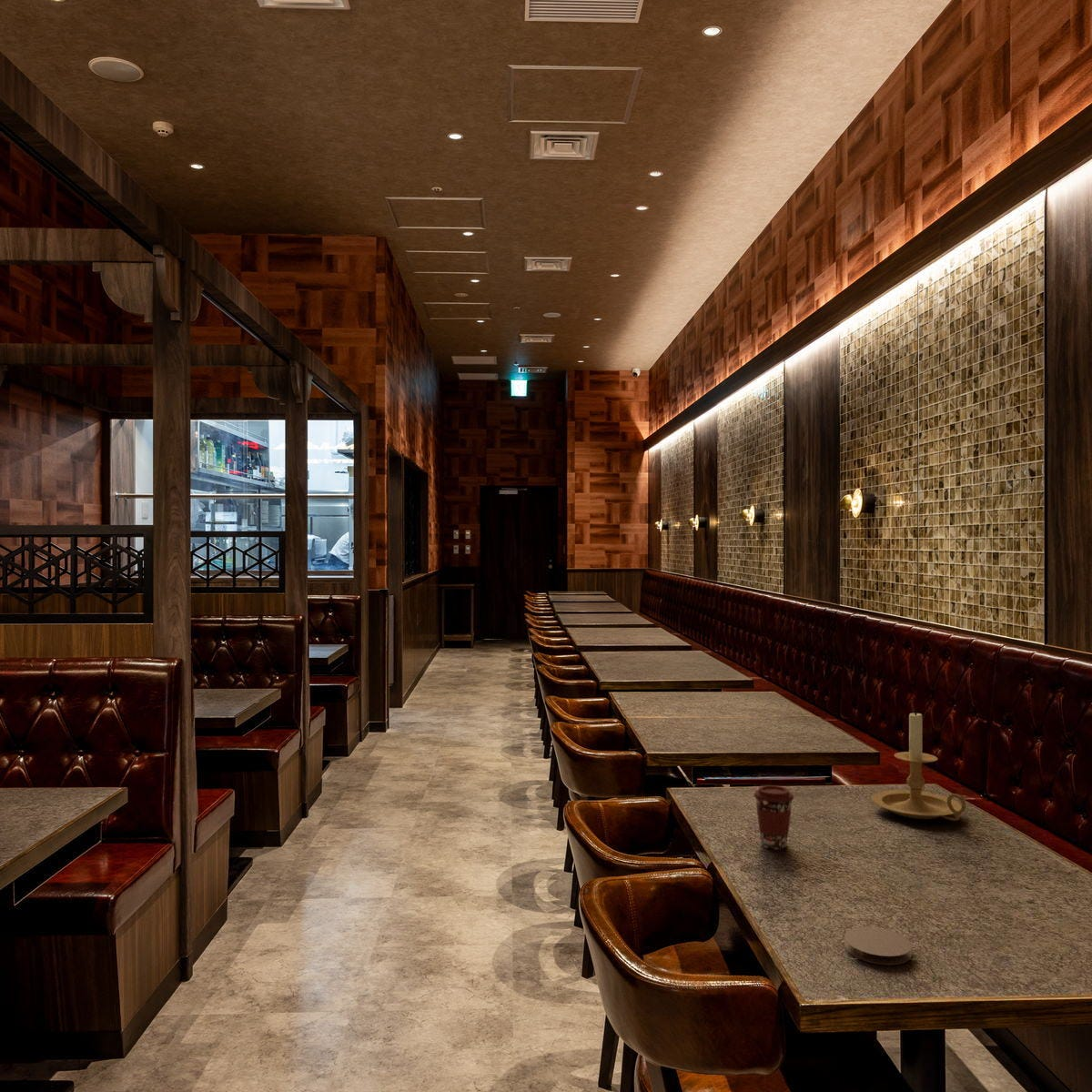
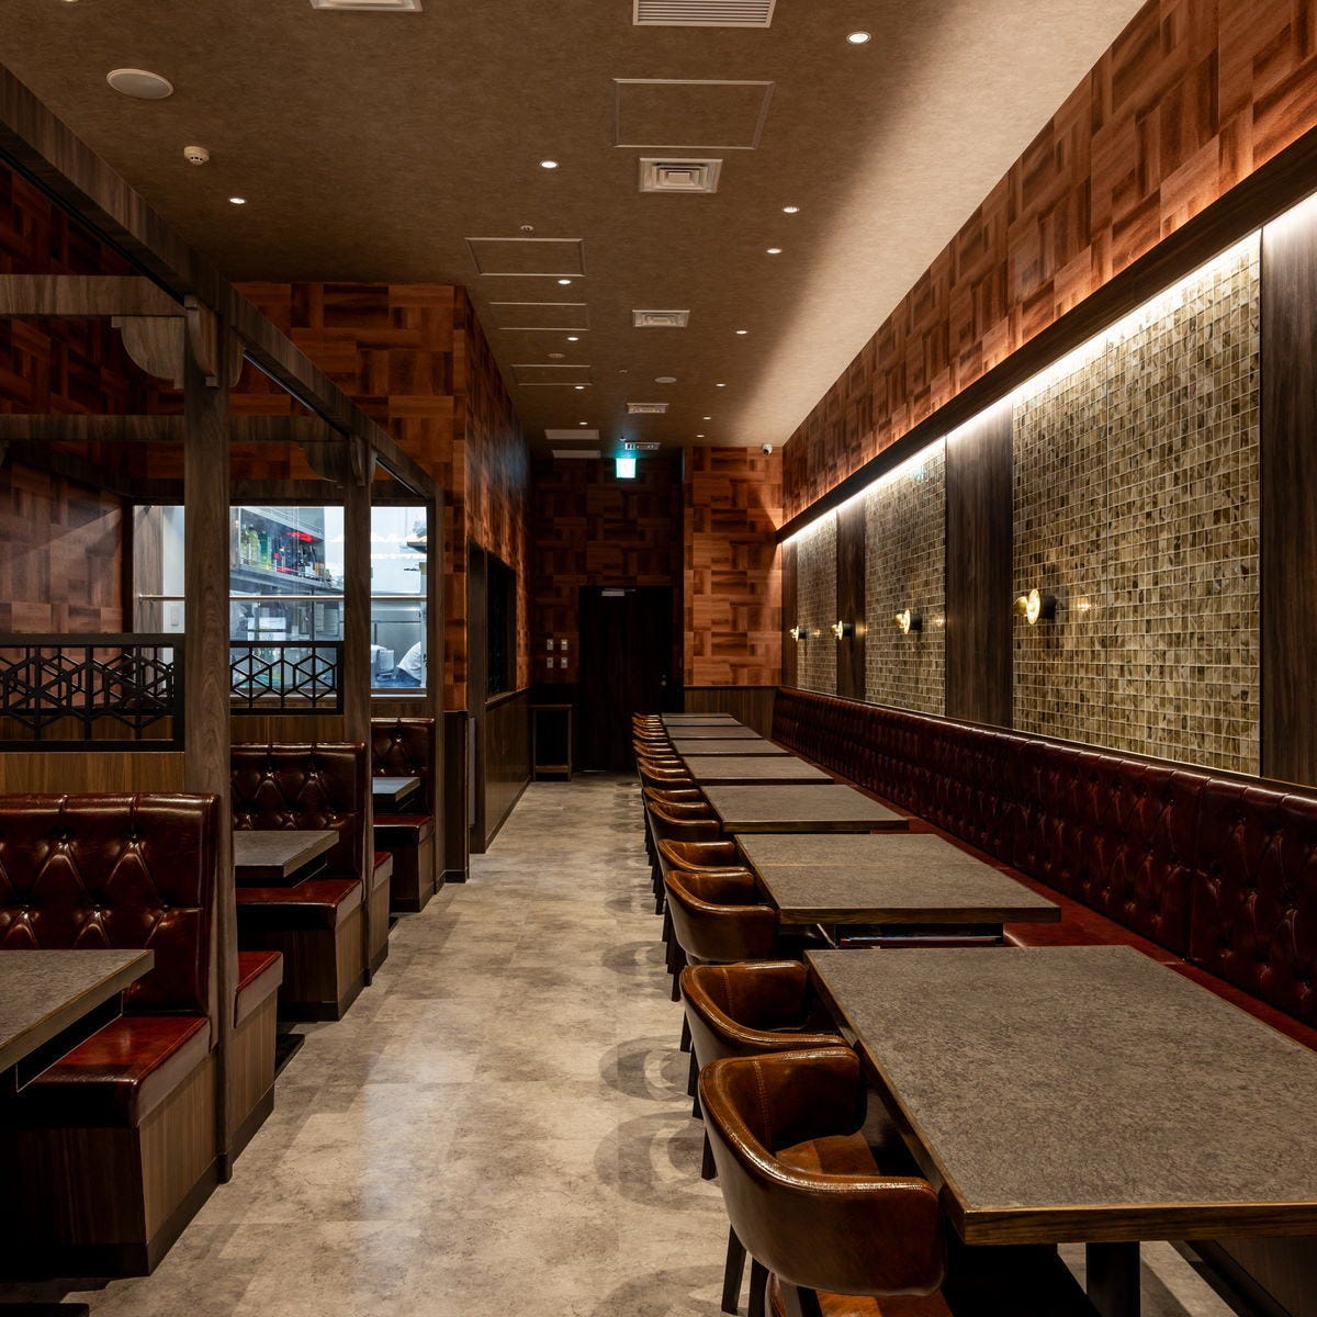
- coffee cup [753,784,795,851]
- coaster [844,925,913,966]
- candle holder [871,709,968,822]
